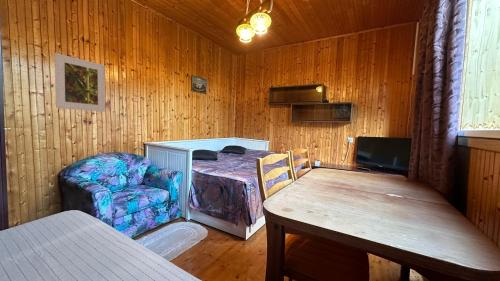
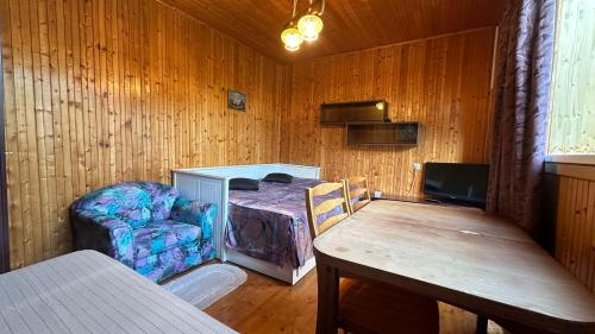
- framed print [54,52,106,113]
